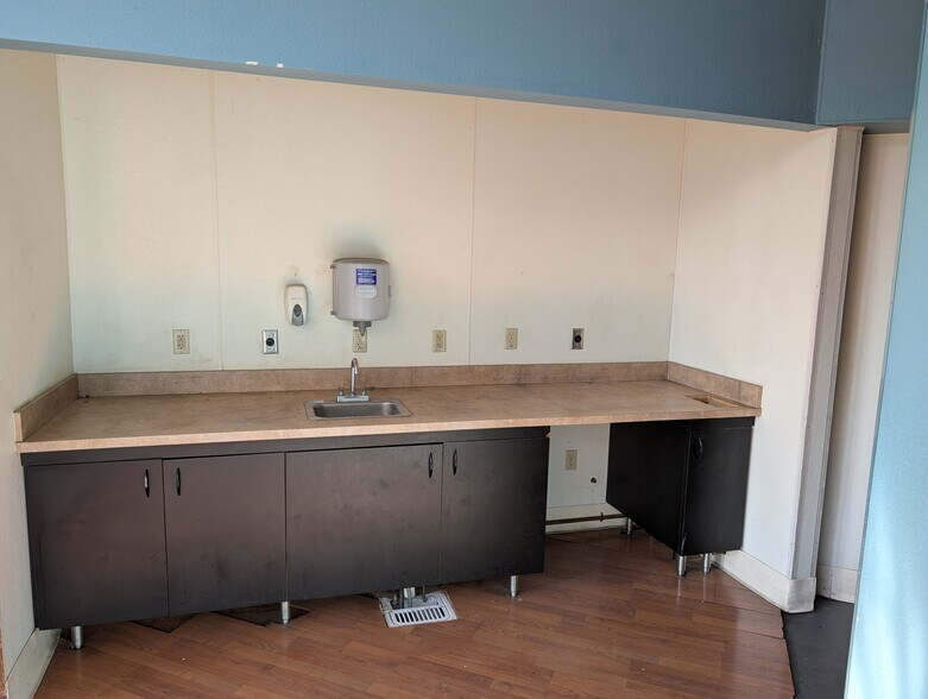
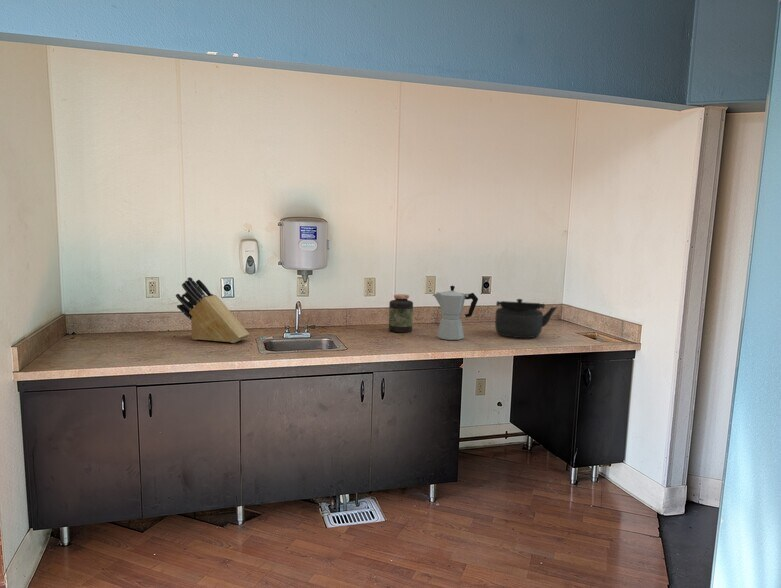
+ knife block [175,276,250,344]
+ kettle [494,298,558,339]
+ moka pot [432,284,479,341]
+ jar [388,293,414,333]
